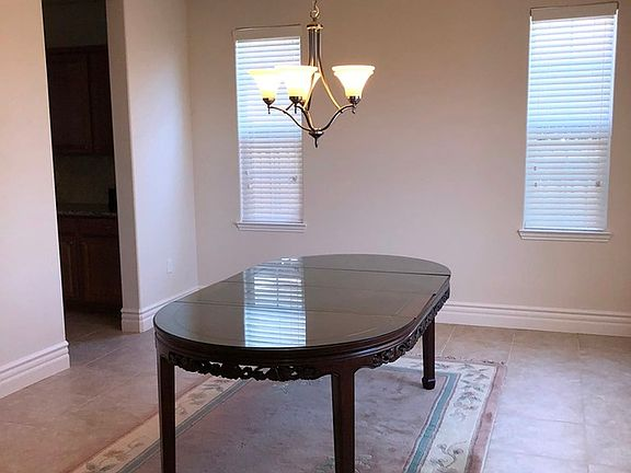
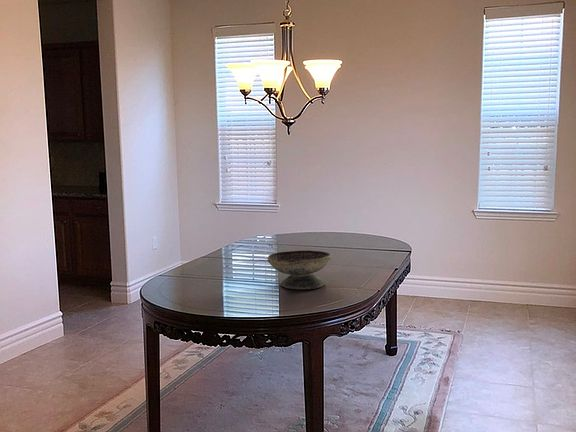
+ decorative bowl [266,249,332,291]
